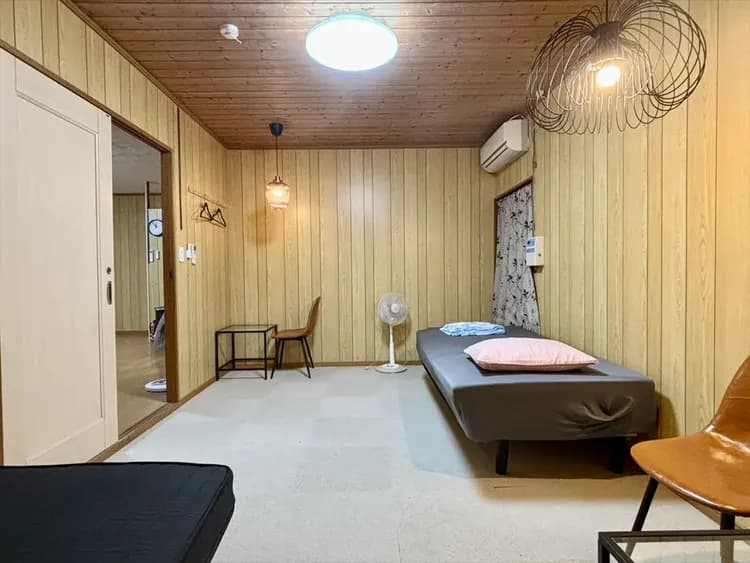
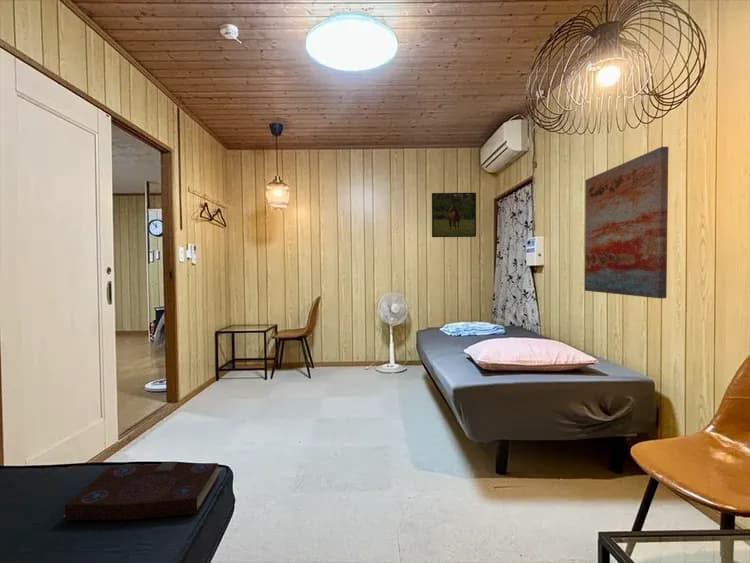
+ book [62,461,222,521]
+ wall art [584,146,669,299]
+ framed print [431,192,477,238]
